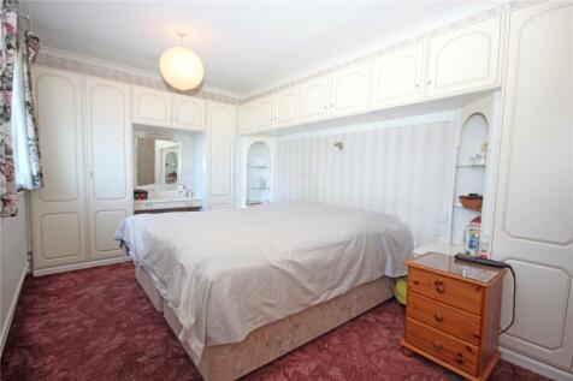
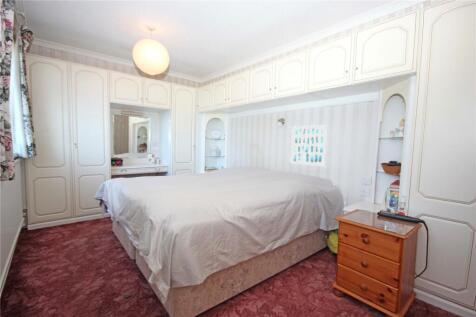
+ wall art [289,124,328,167]
